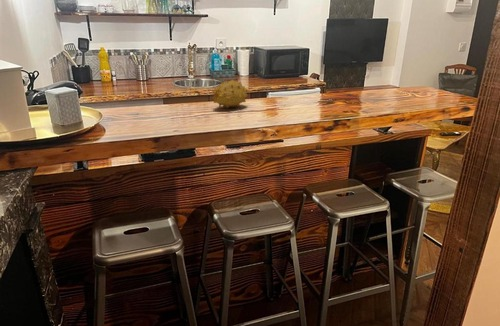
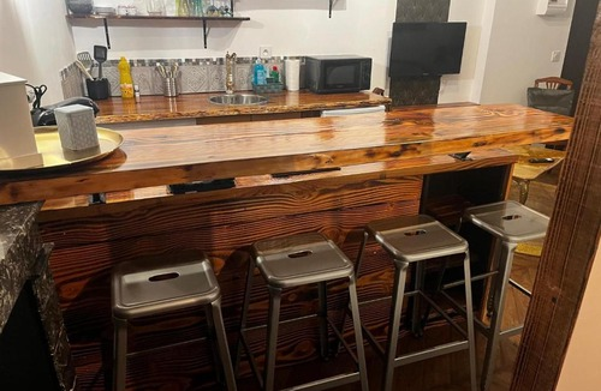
- fruit [210,78,249,110]
